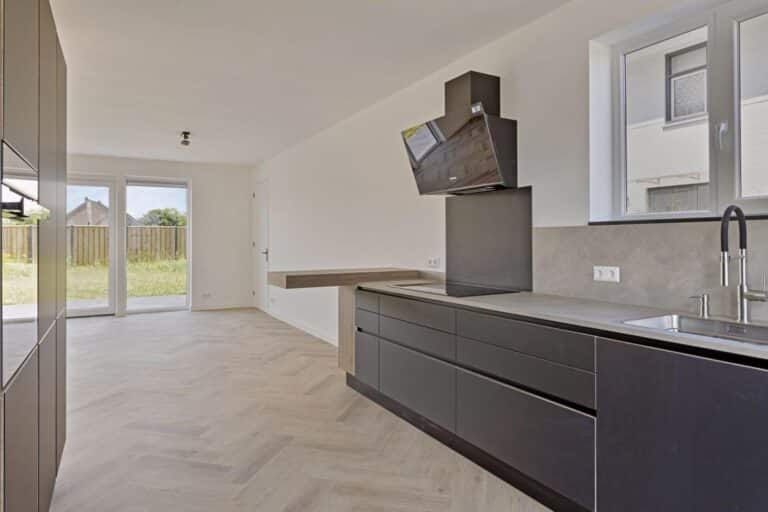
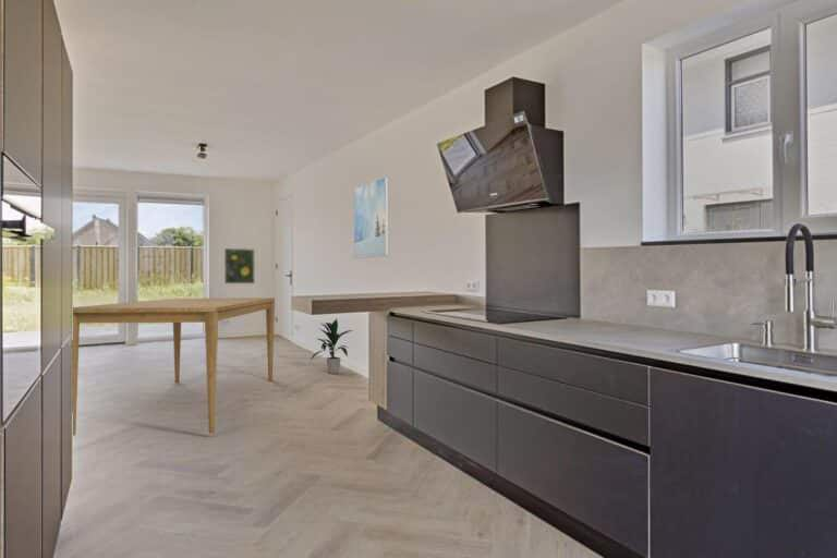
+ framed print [223,247,256,284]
+ dining table [71,296,276,437]
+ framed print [353,177,390,259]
+ indoor plant [308,318,353,375]
